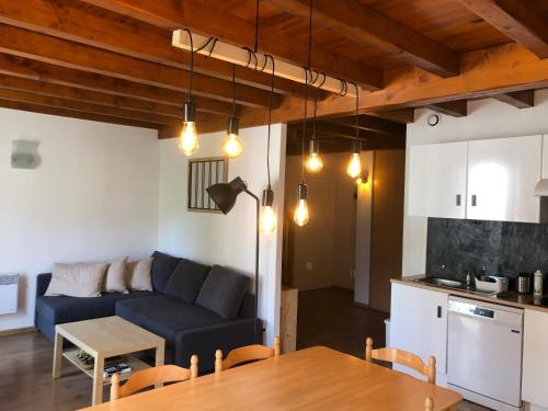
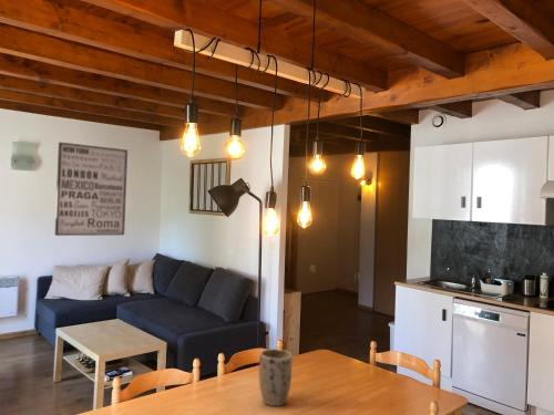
+ wall art [54,141,129,237]
+ plant pot [258,347,293,407]
